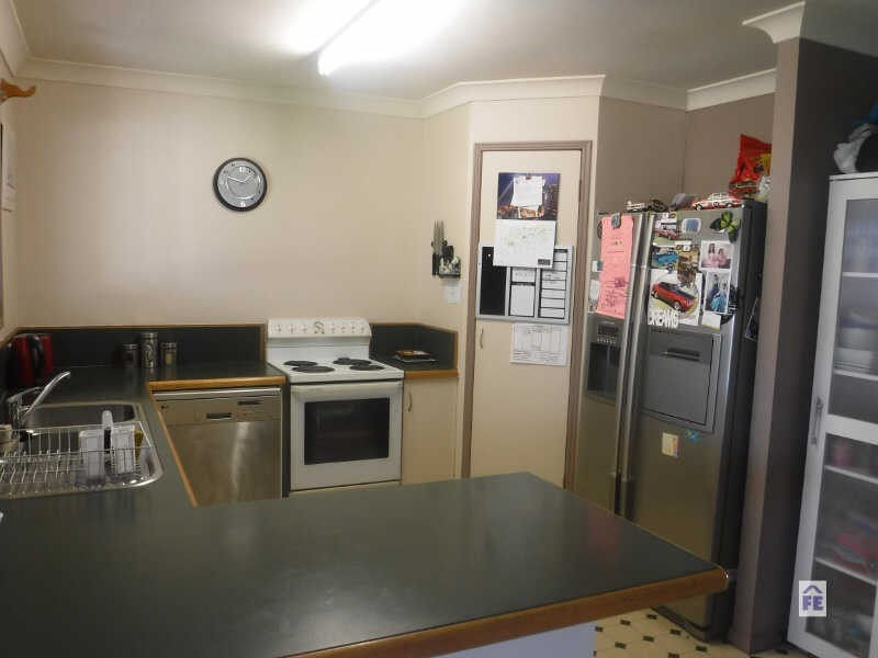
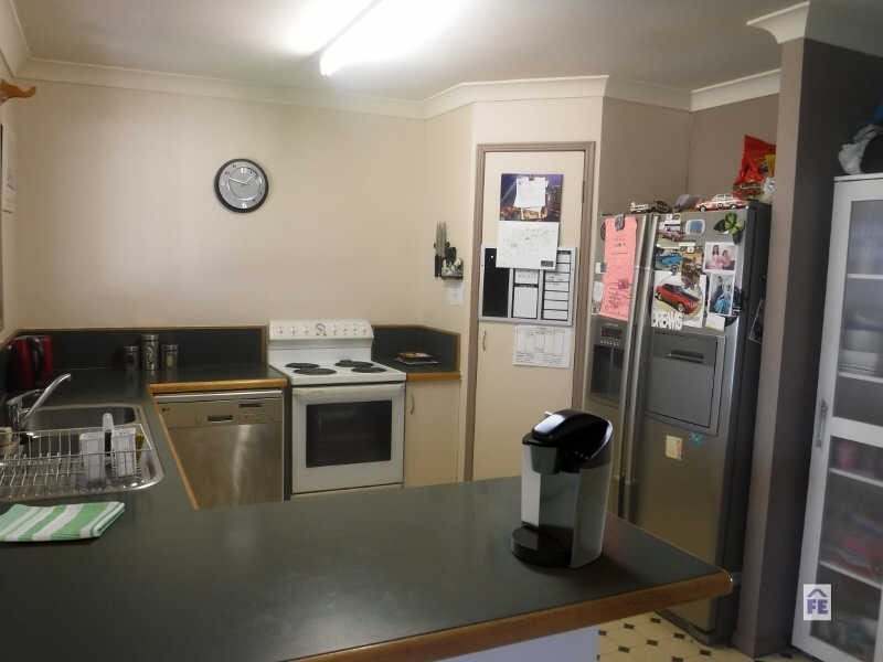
+ dish towel [0,501,126,543]
+ coffee maker [510,407,615,569]
